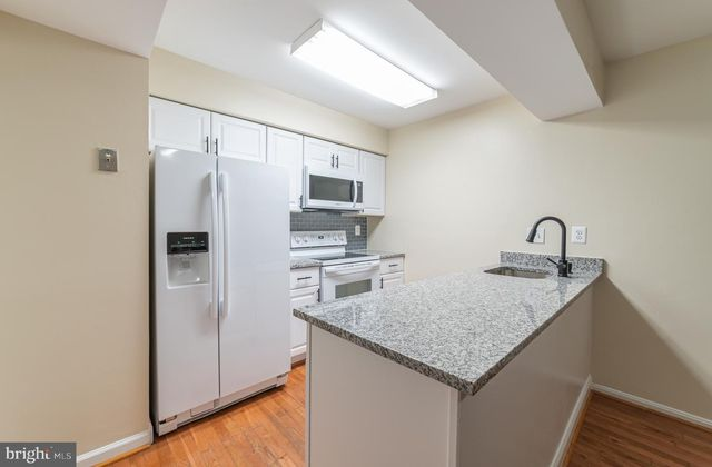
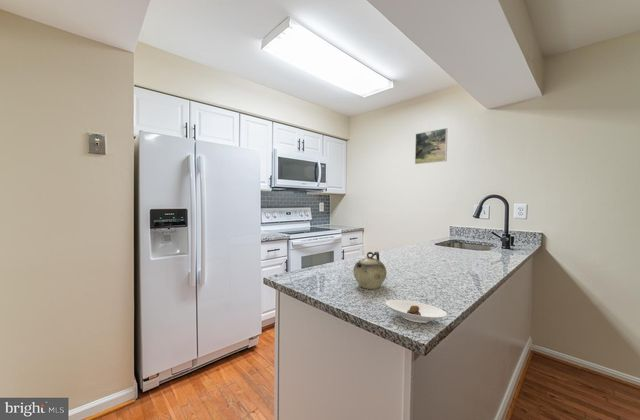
+ saucer [385,299,448,324]
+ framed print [414,127,449,165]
+ teapot [352,251,388,290]
